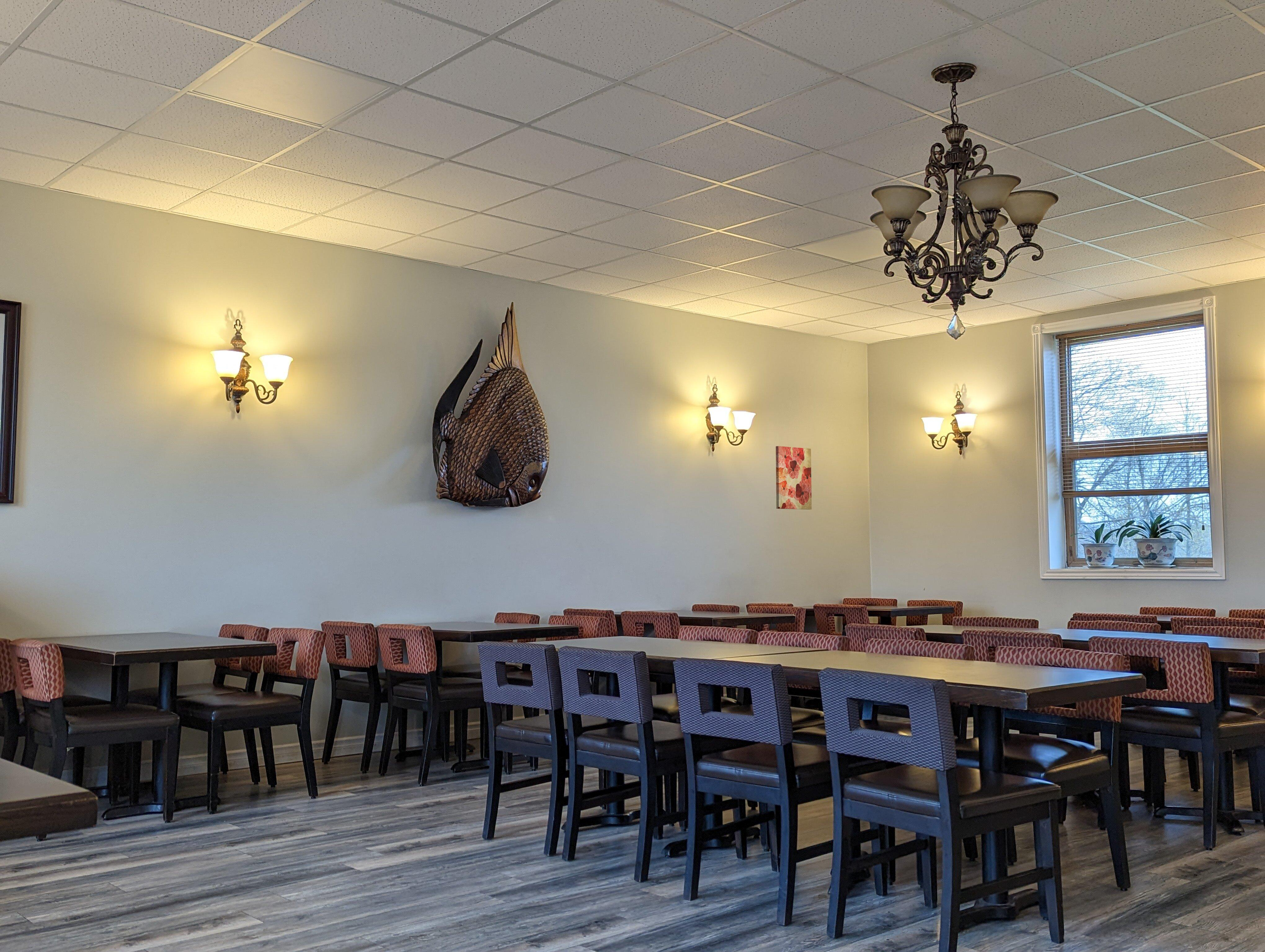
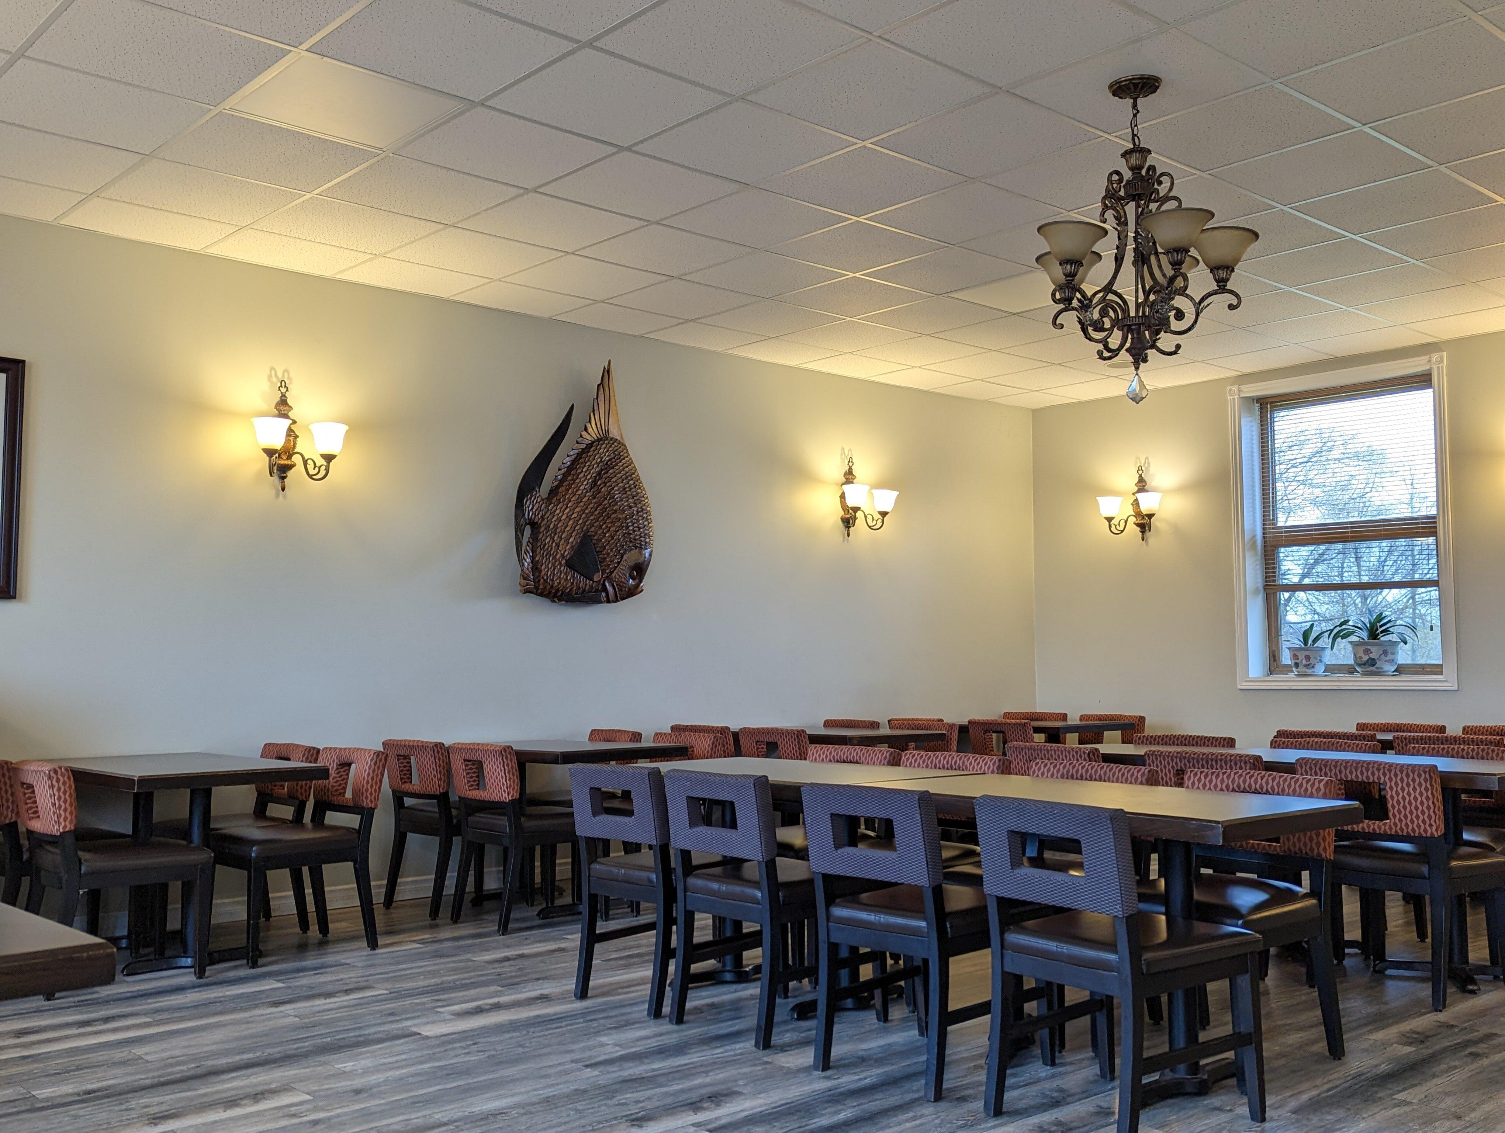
- wall art [775,446,812,510]
